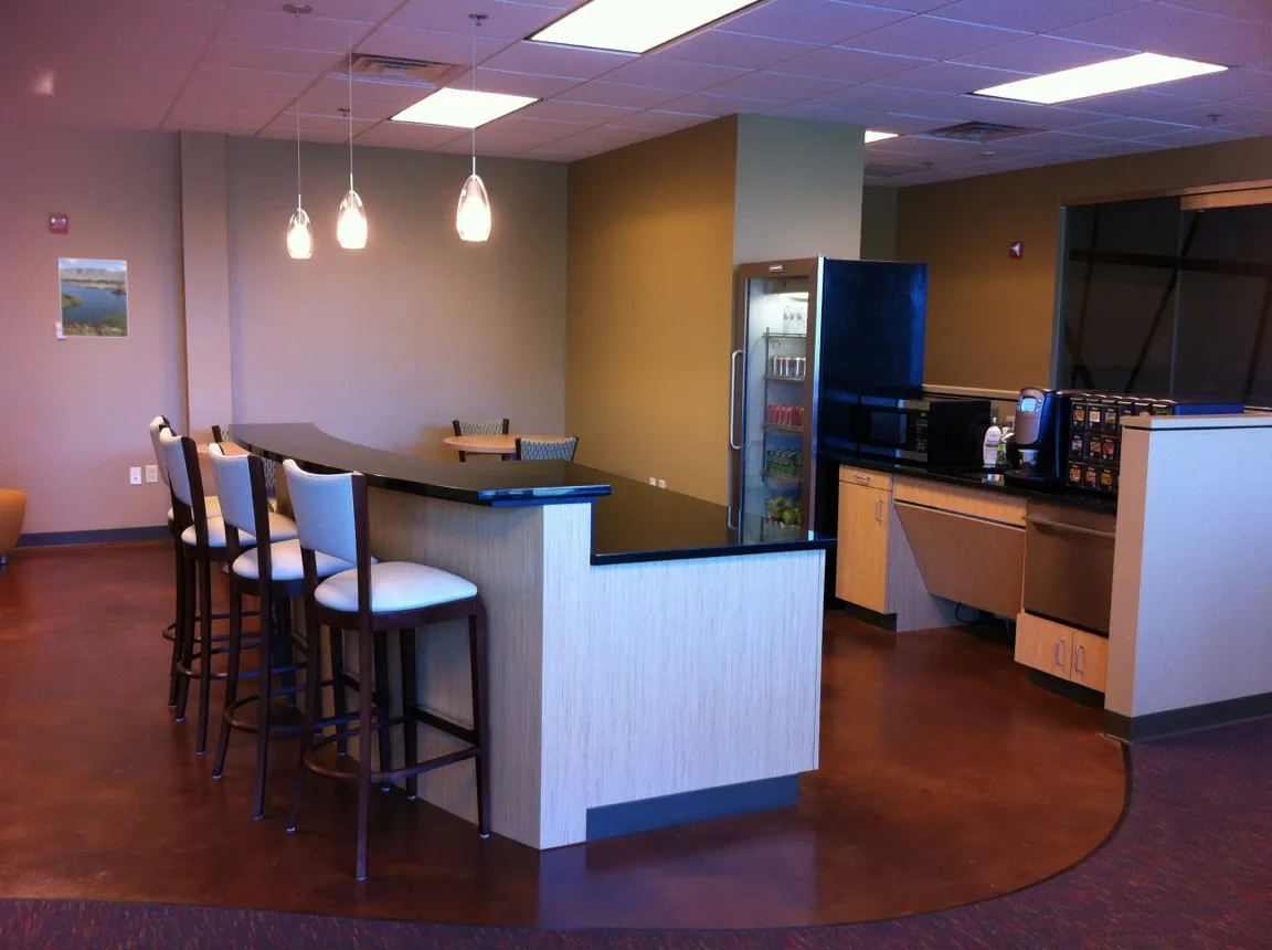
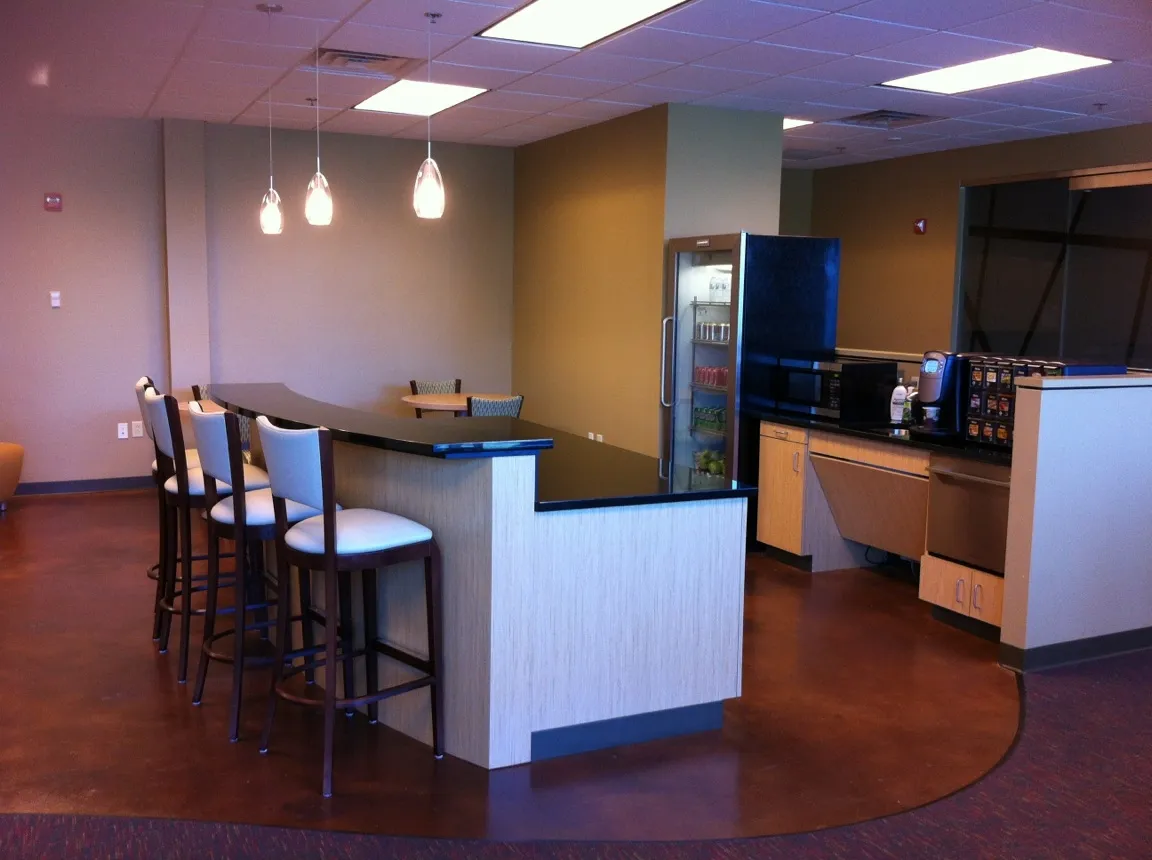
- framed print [57,256,130,339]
